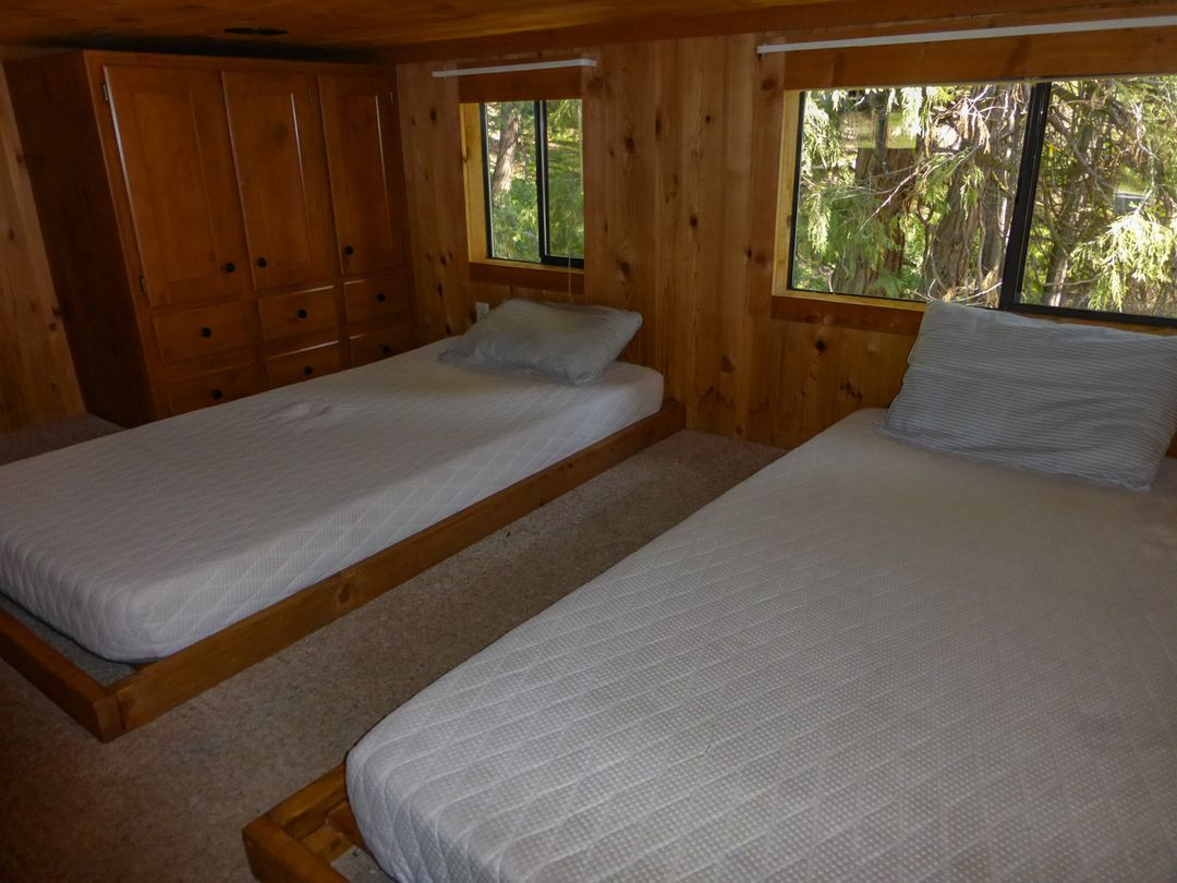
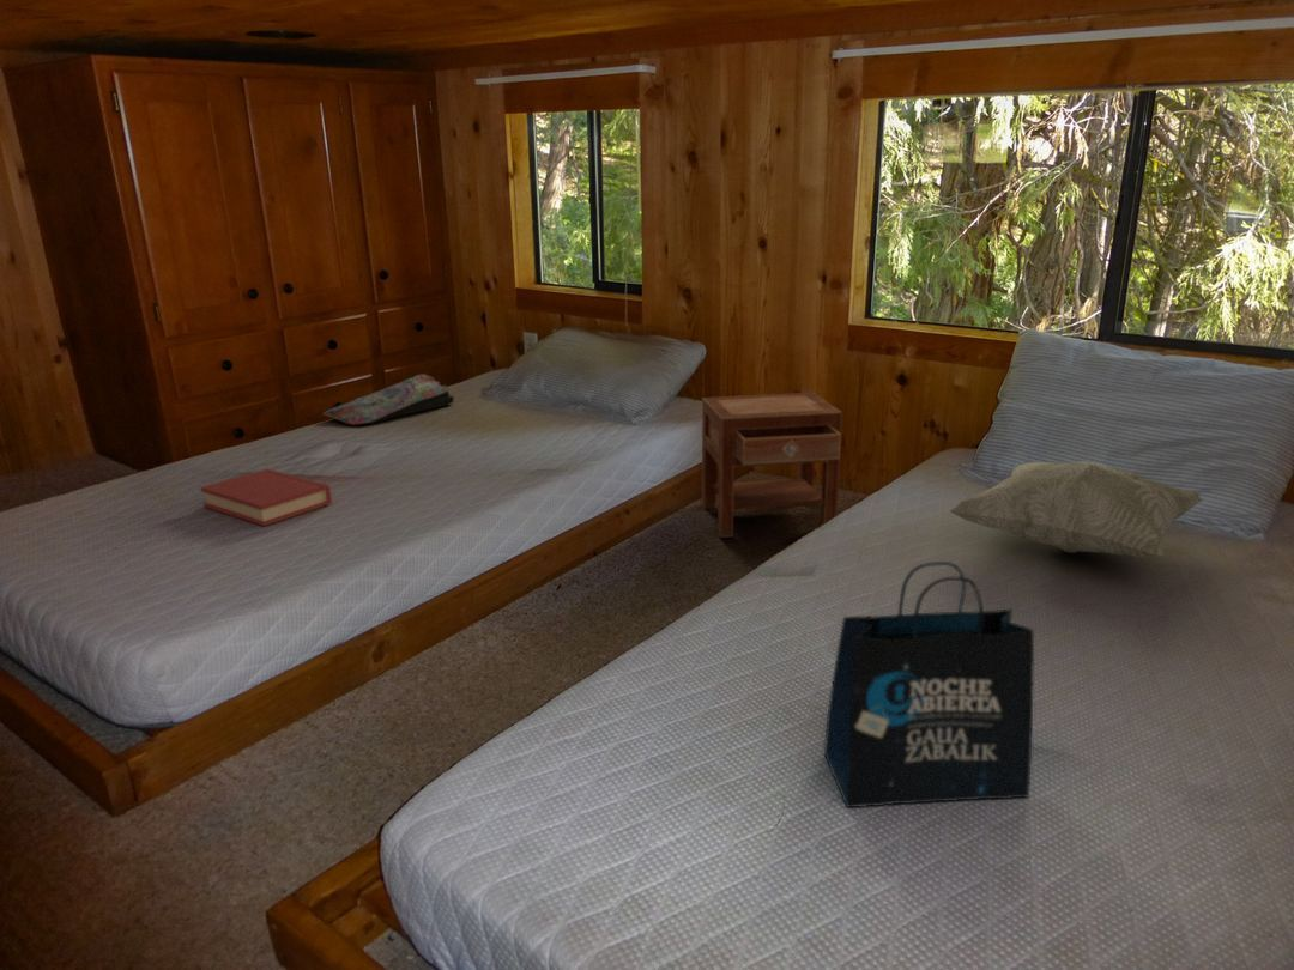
+ hardback book [200,468,333,527]
+ cushion [321,372,455,426]
+ decorative pillow [948,460,1205,559]
+ nightstand [701,392,843,539]
+ tote bag [823,560,1035,808]
